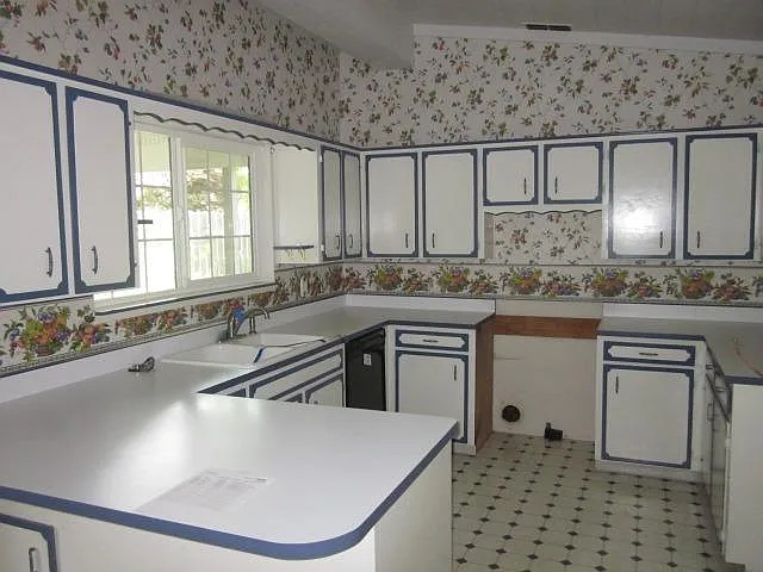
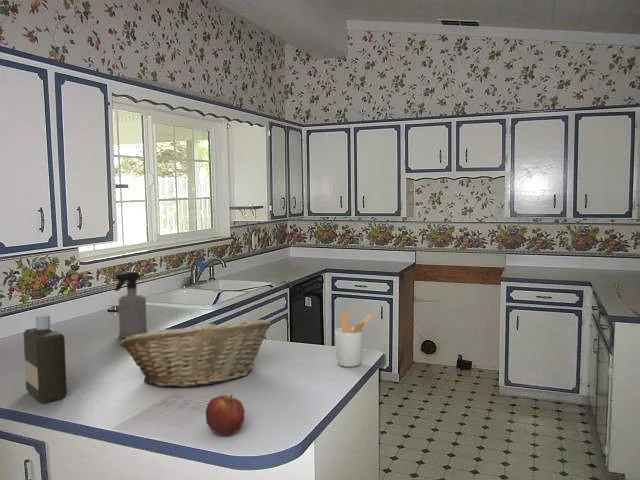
+ spray bottle [113,271,148,339]
+ utensil holder [334,310,374,368]
+ bottle [23,313,68,404]
+ fruit basket [119,318,272,388]
+ apple [205,393,246,437]
